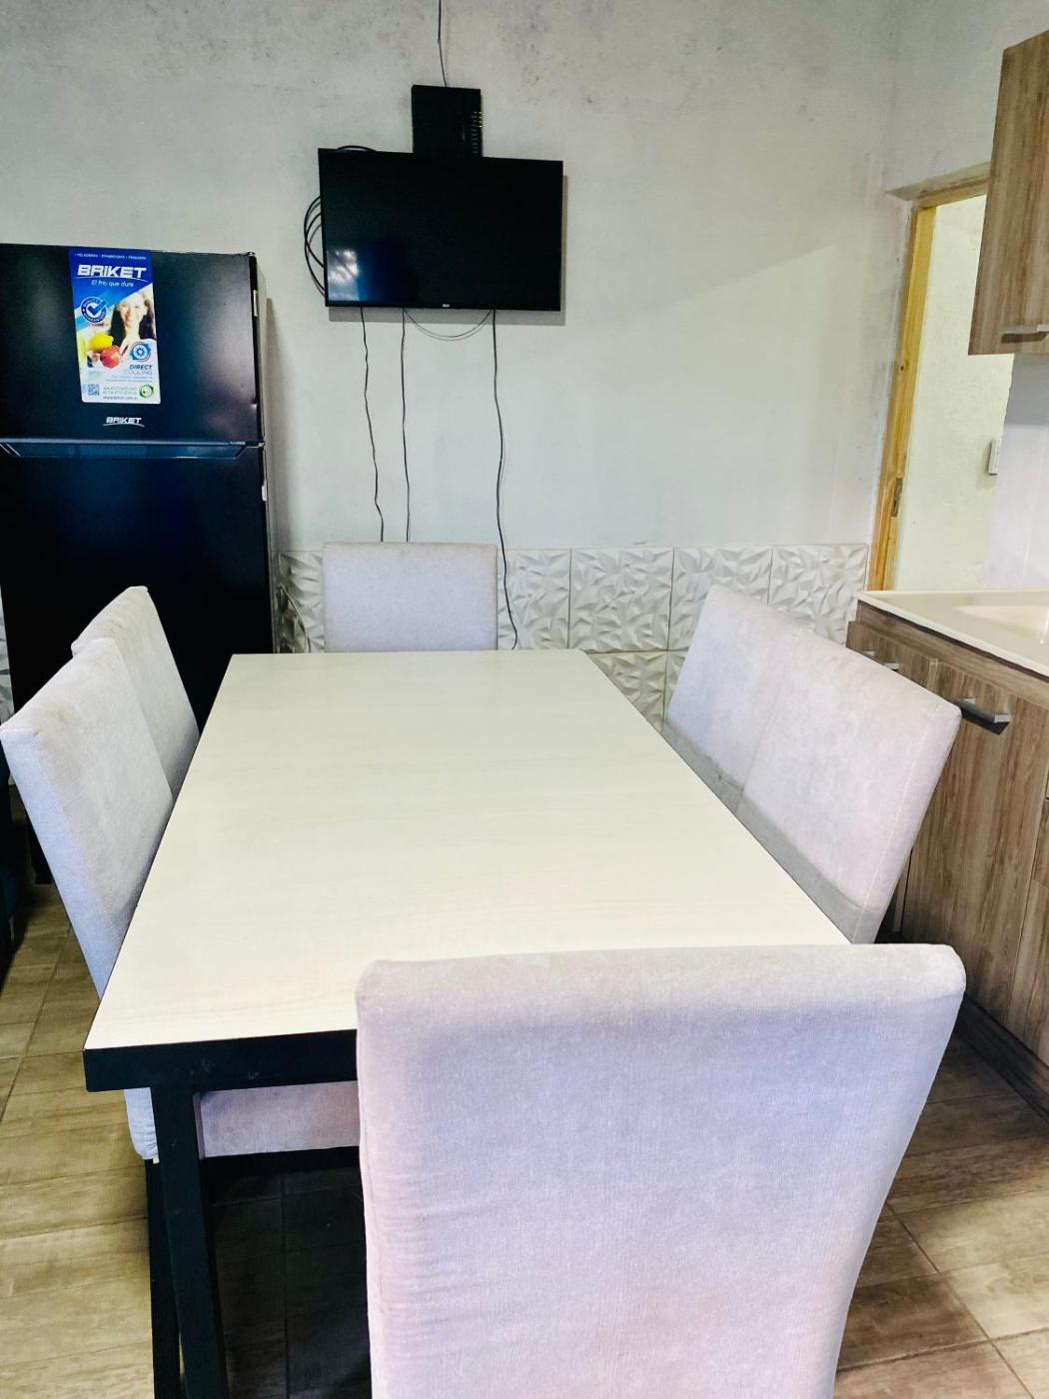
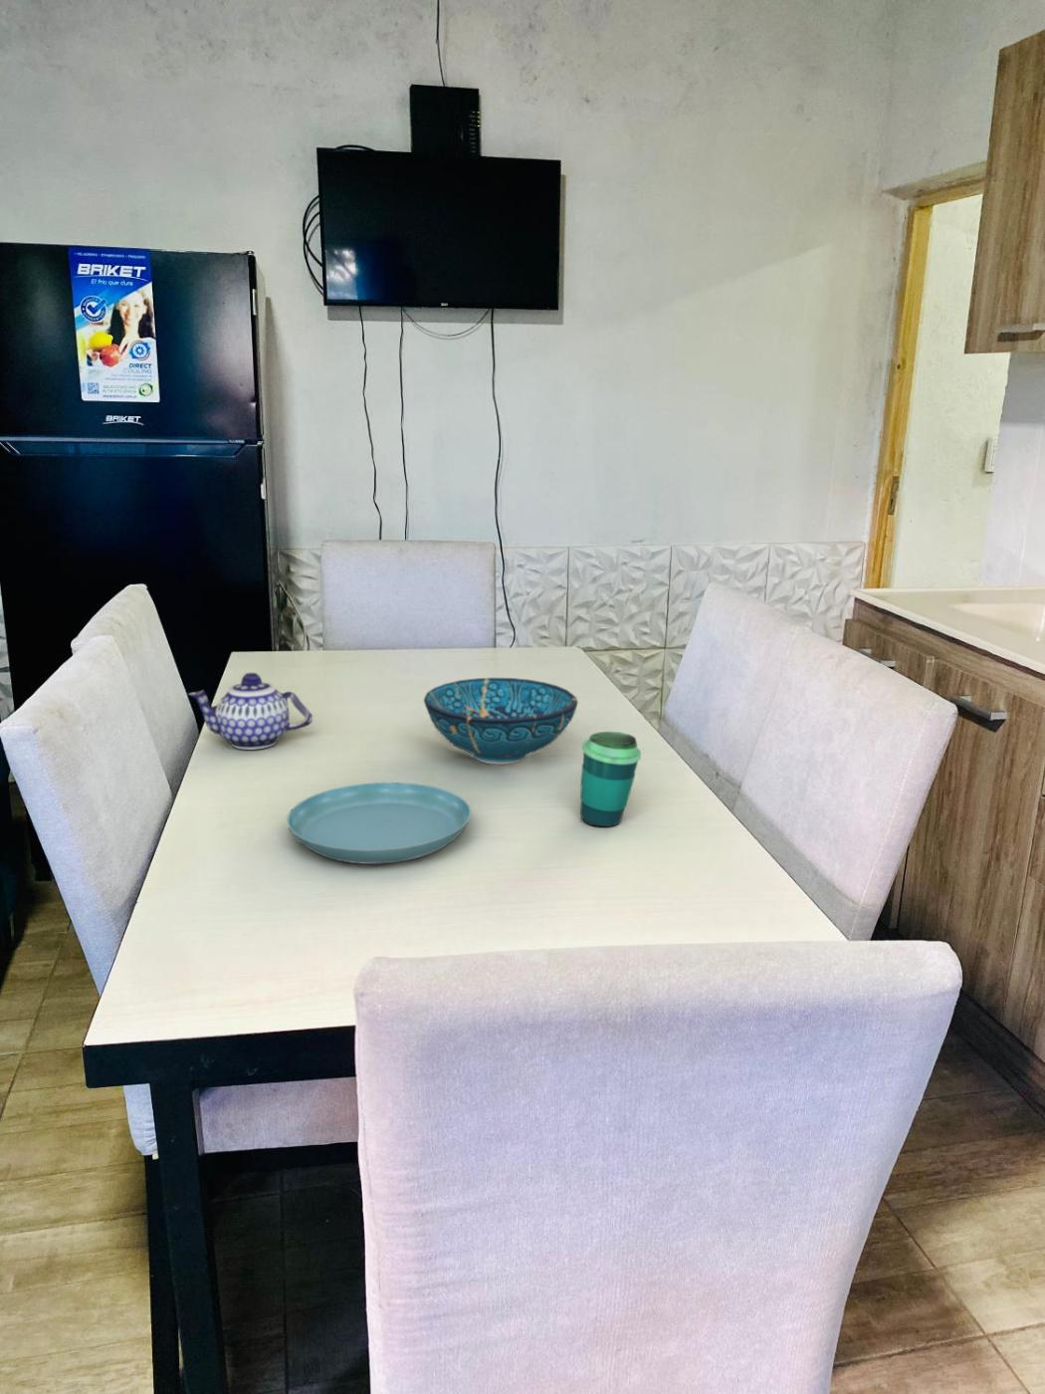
+ cup [580,731,642,828]
+ decorative bowl [423,677,580,766]
+ saucer [285,782,472,865]
+ teapot [187,672,314,751]
